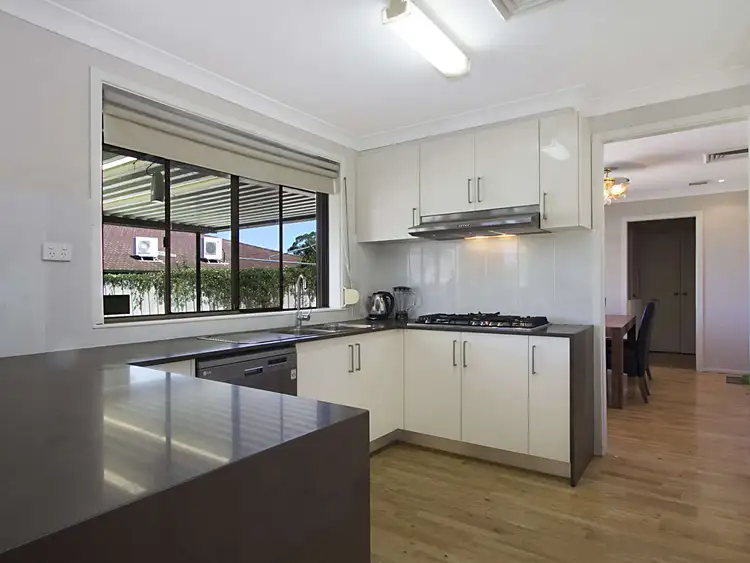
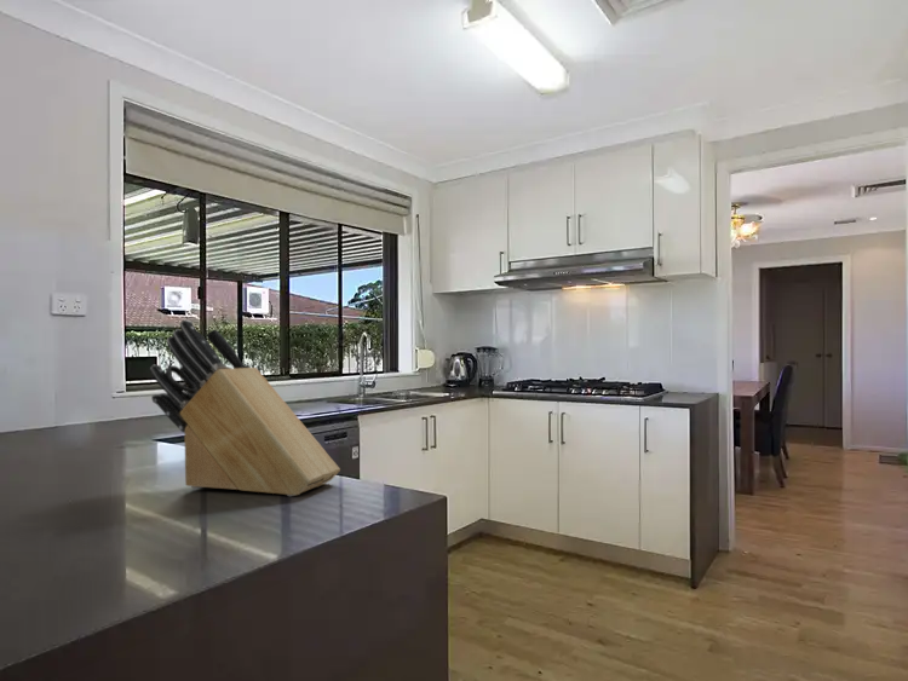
+ knife block [149,318,341,497]
